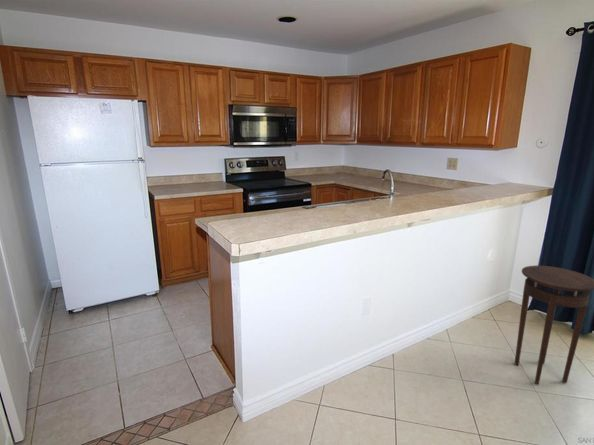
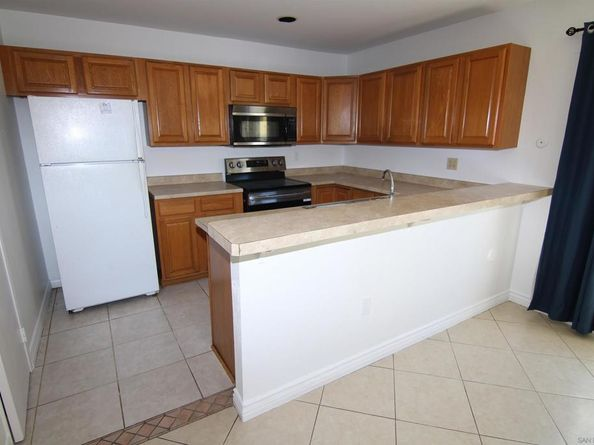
- stool [514,265,594,385]
